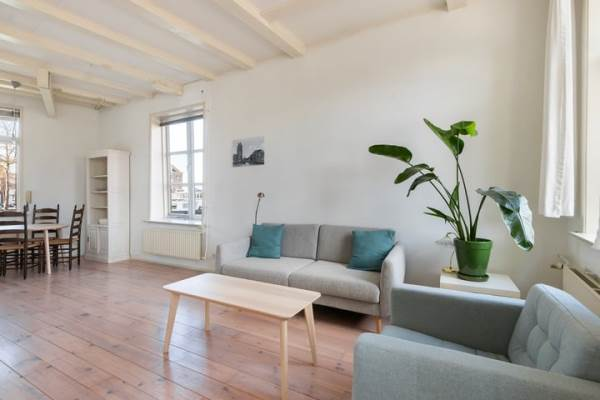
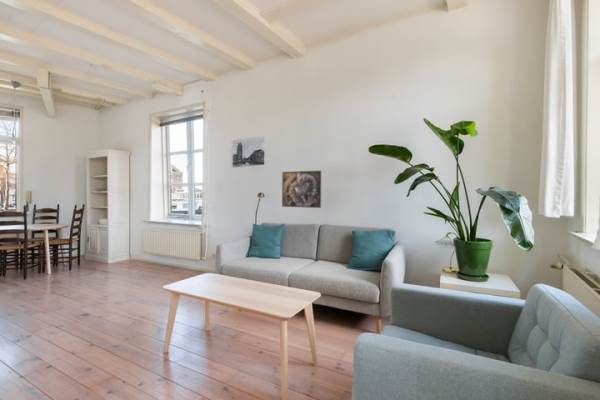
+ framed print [281,170,322,209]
